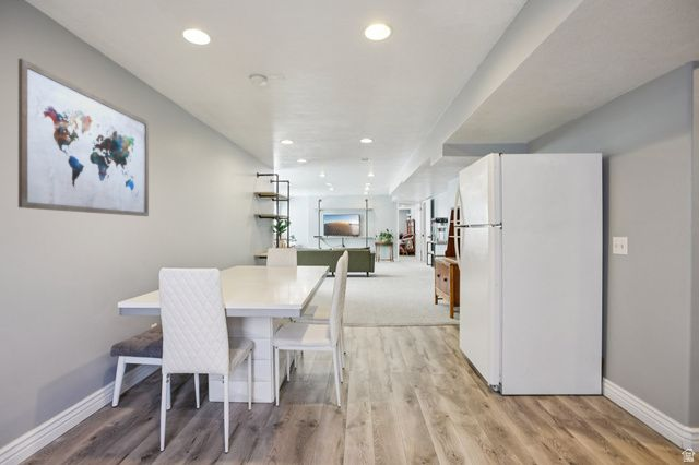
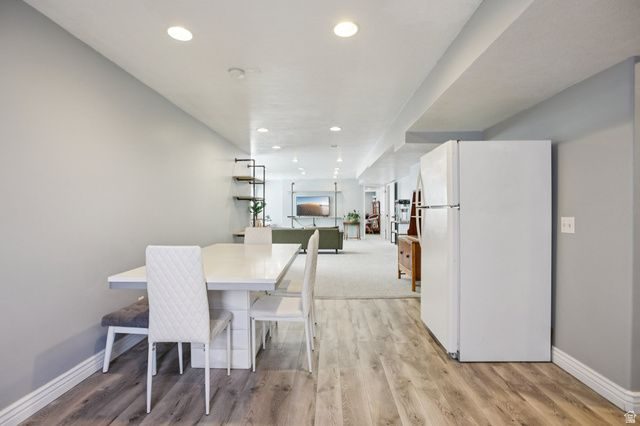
- wall art [17,58,150,217]
